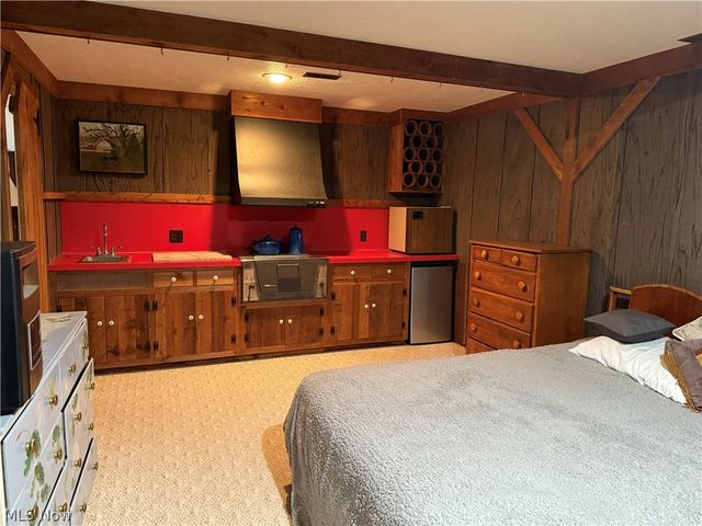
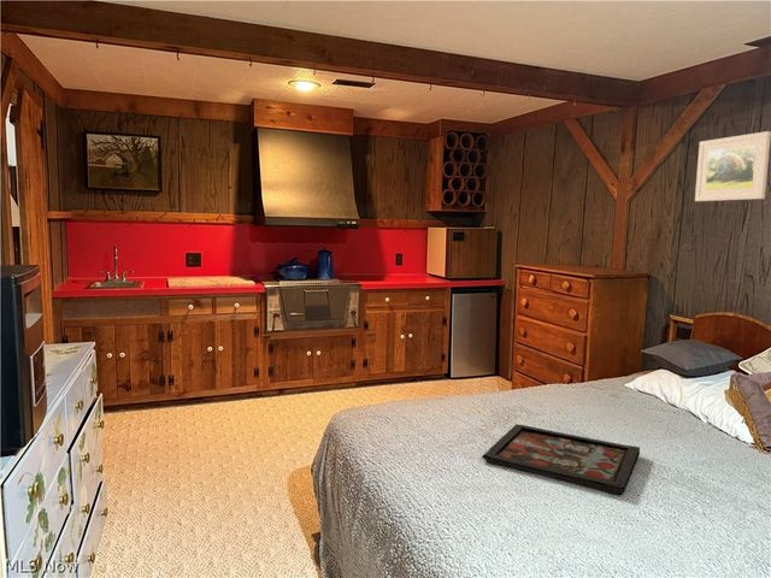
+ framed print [694,130,771,202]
+ tray [481,423,641,496]
